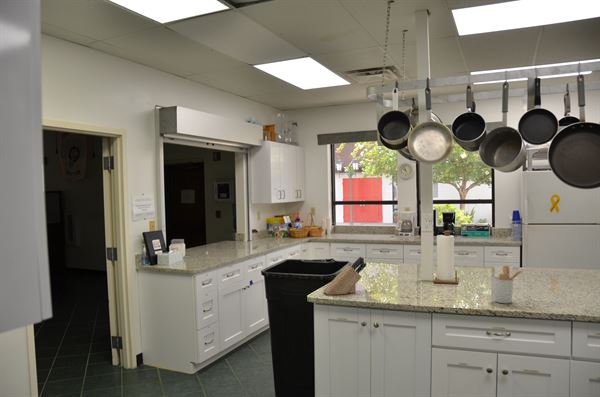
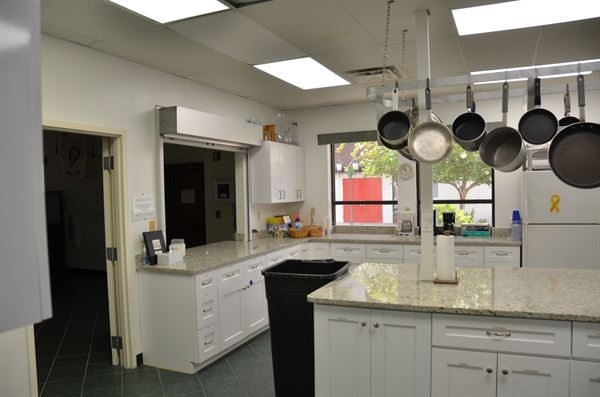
- knife block [322,256,367,296]
- utensil holder [492,265,525,304]
